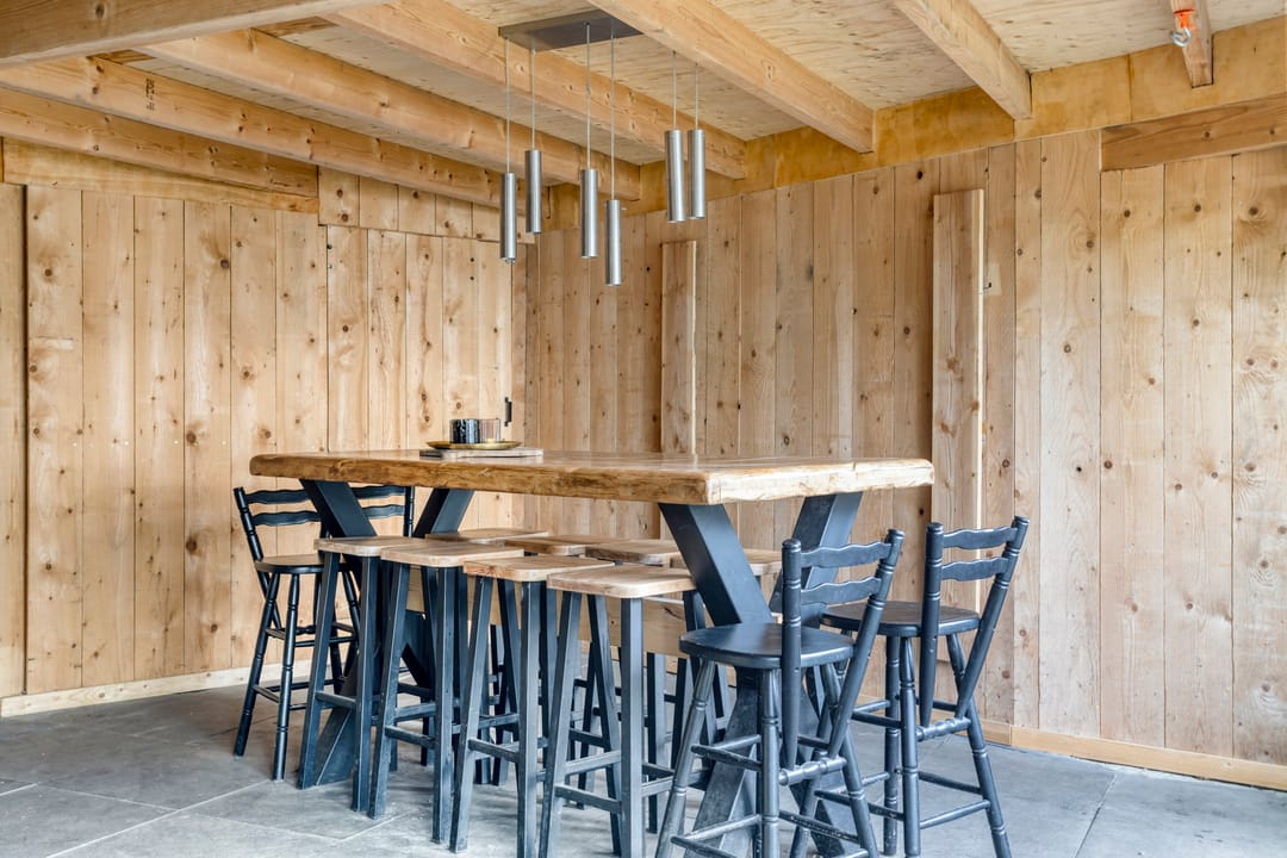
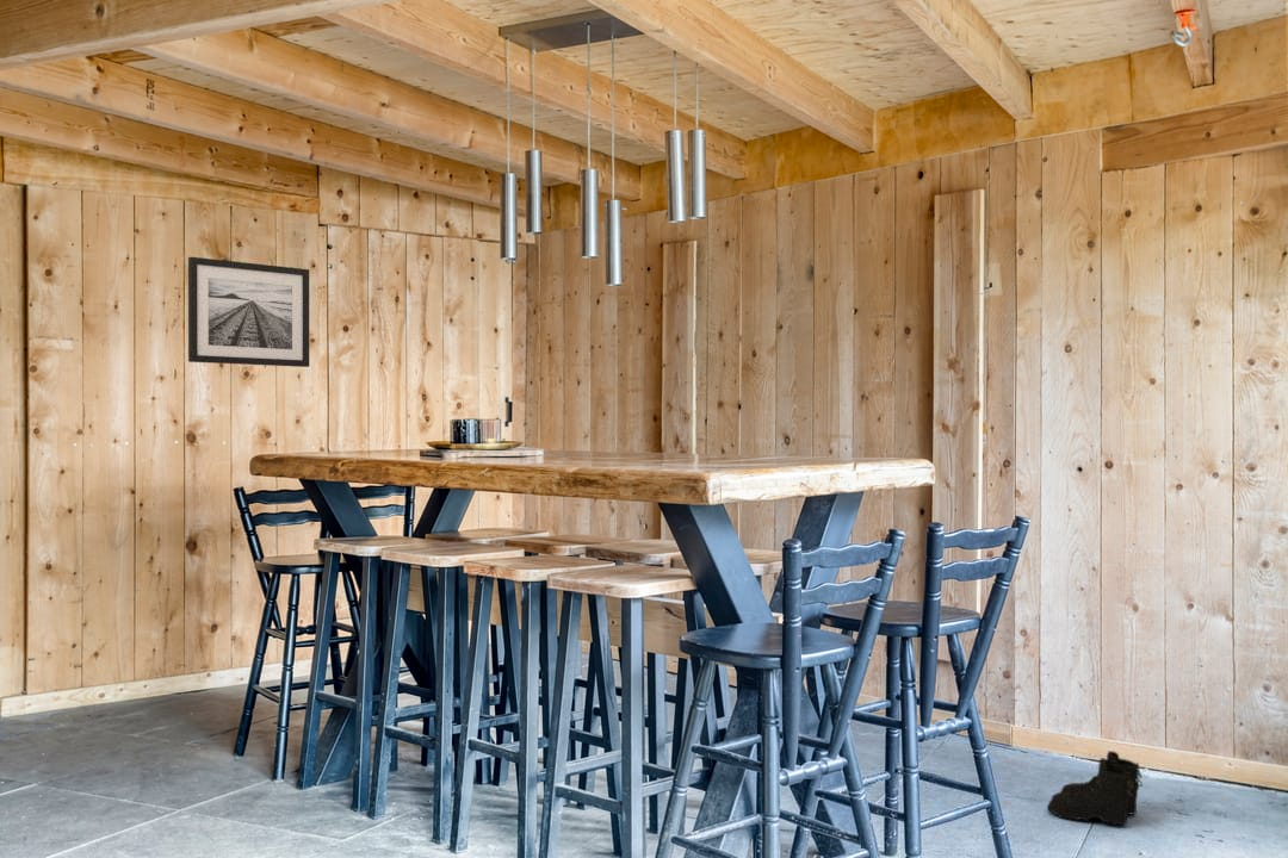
+ wall art [187,256,310,368]
+ boots [1046,750,1144,826]
